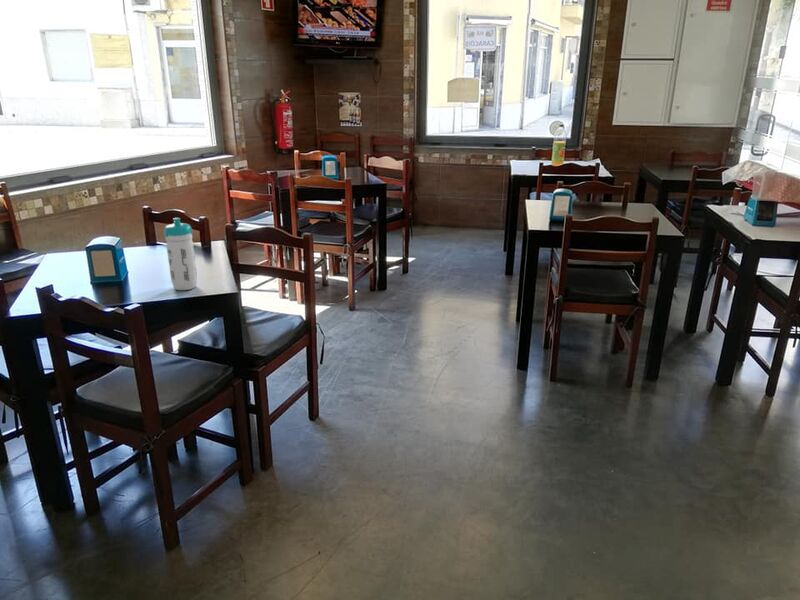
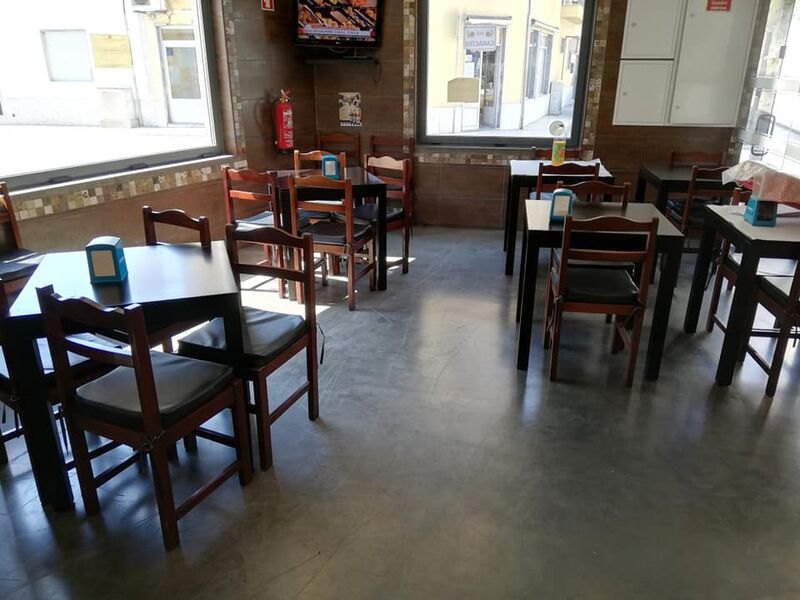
- water bottle [163,217,198,291]
